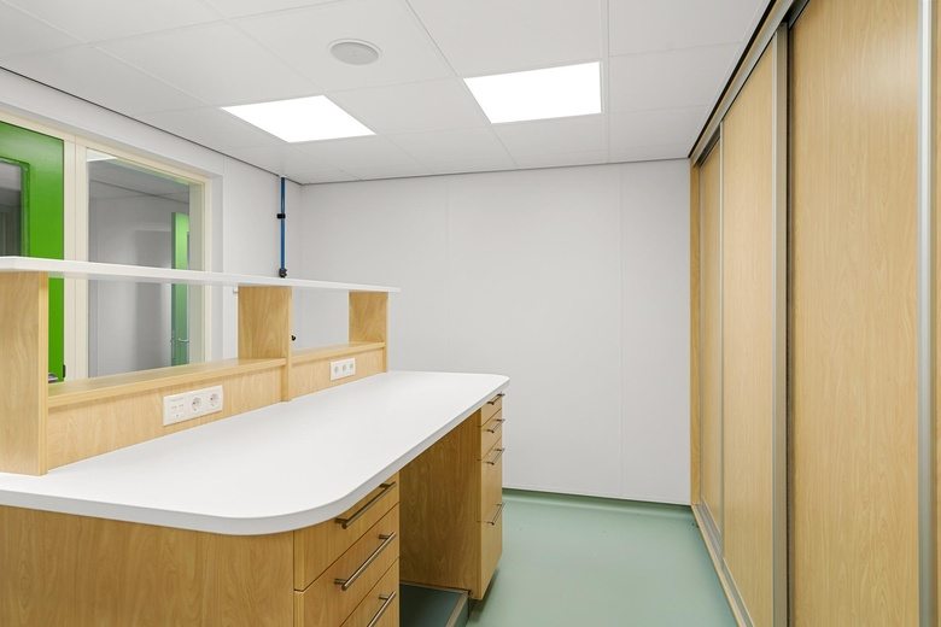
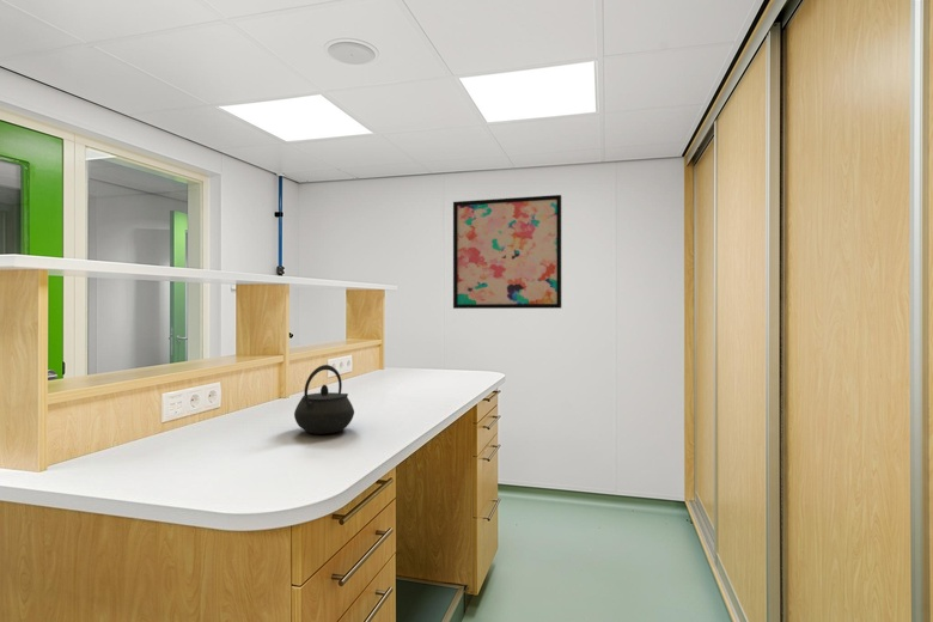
+ kettle [293,364,355,435]
+ wall art [452,194,562,310]
